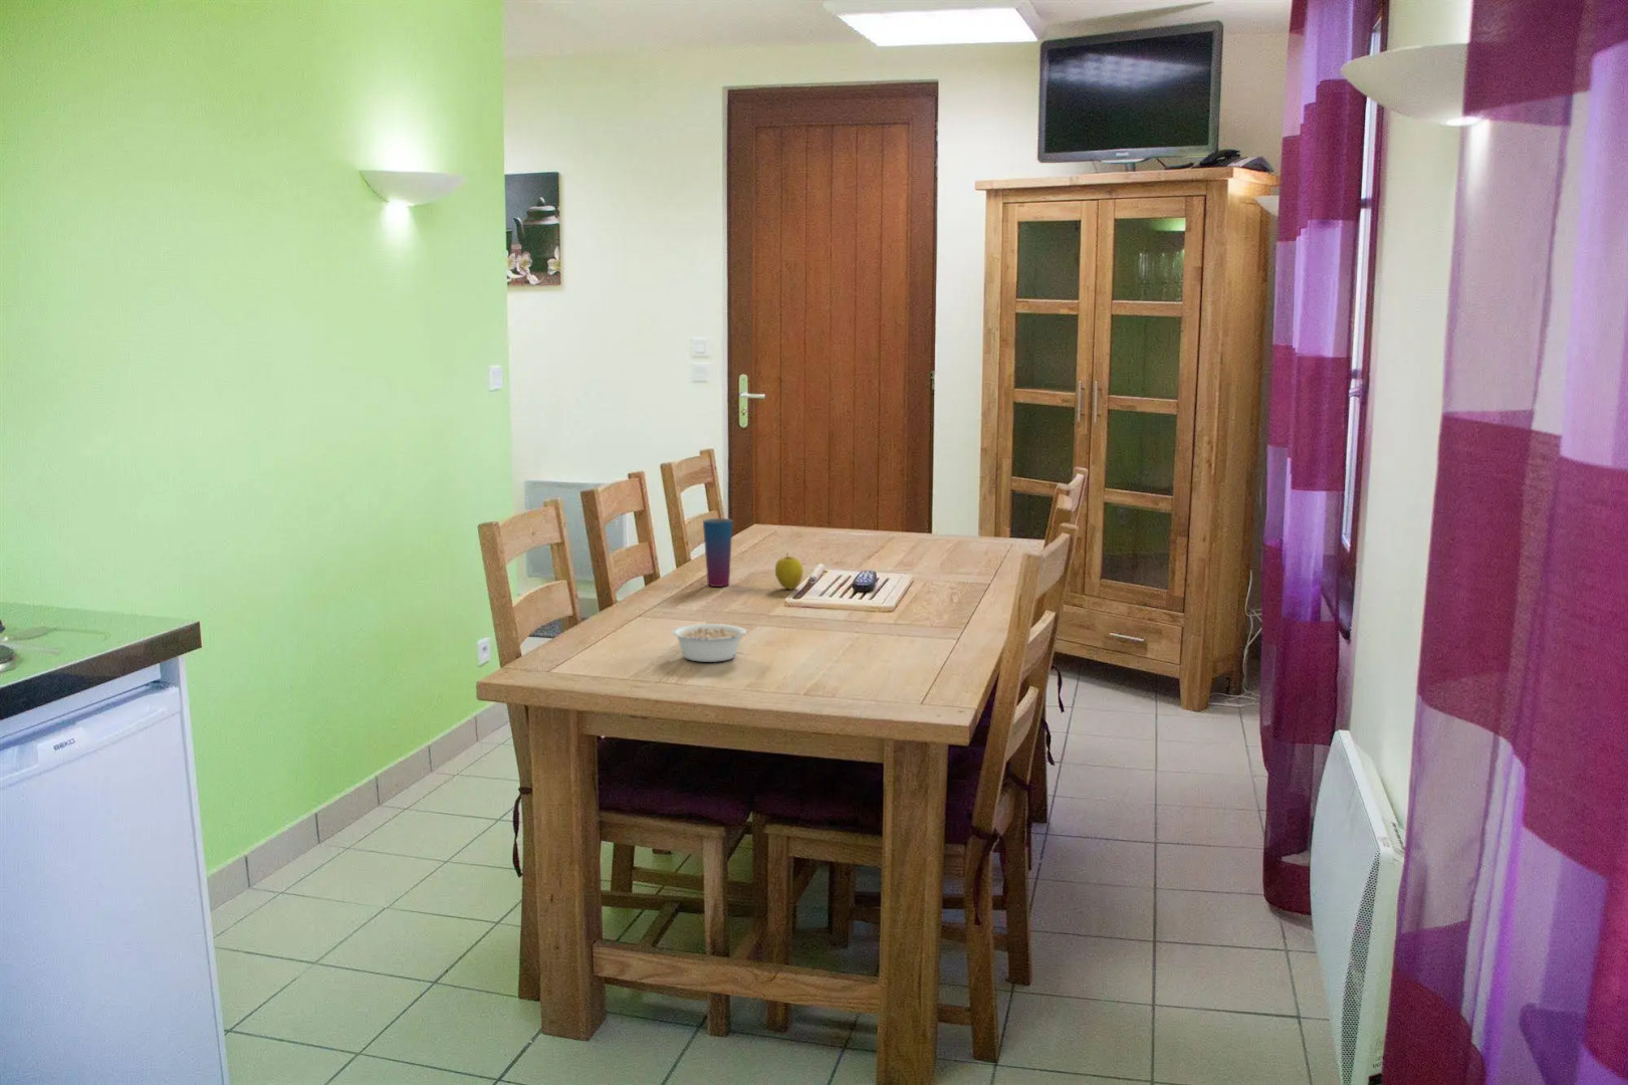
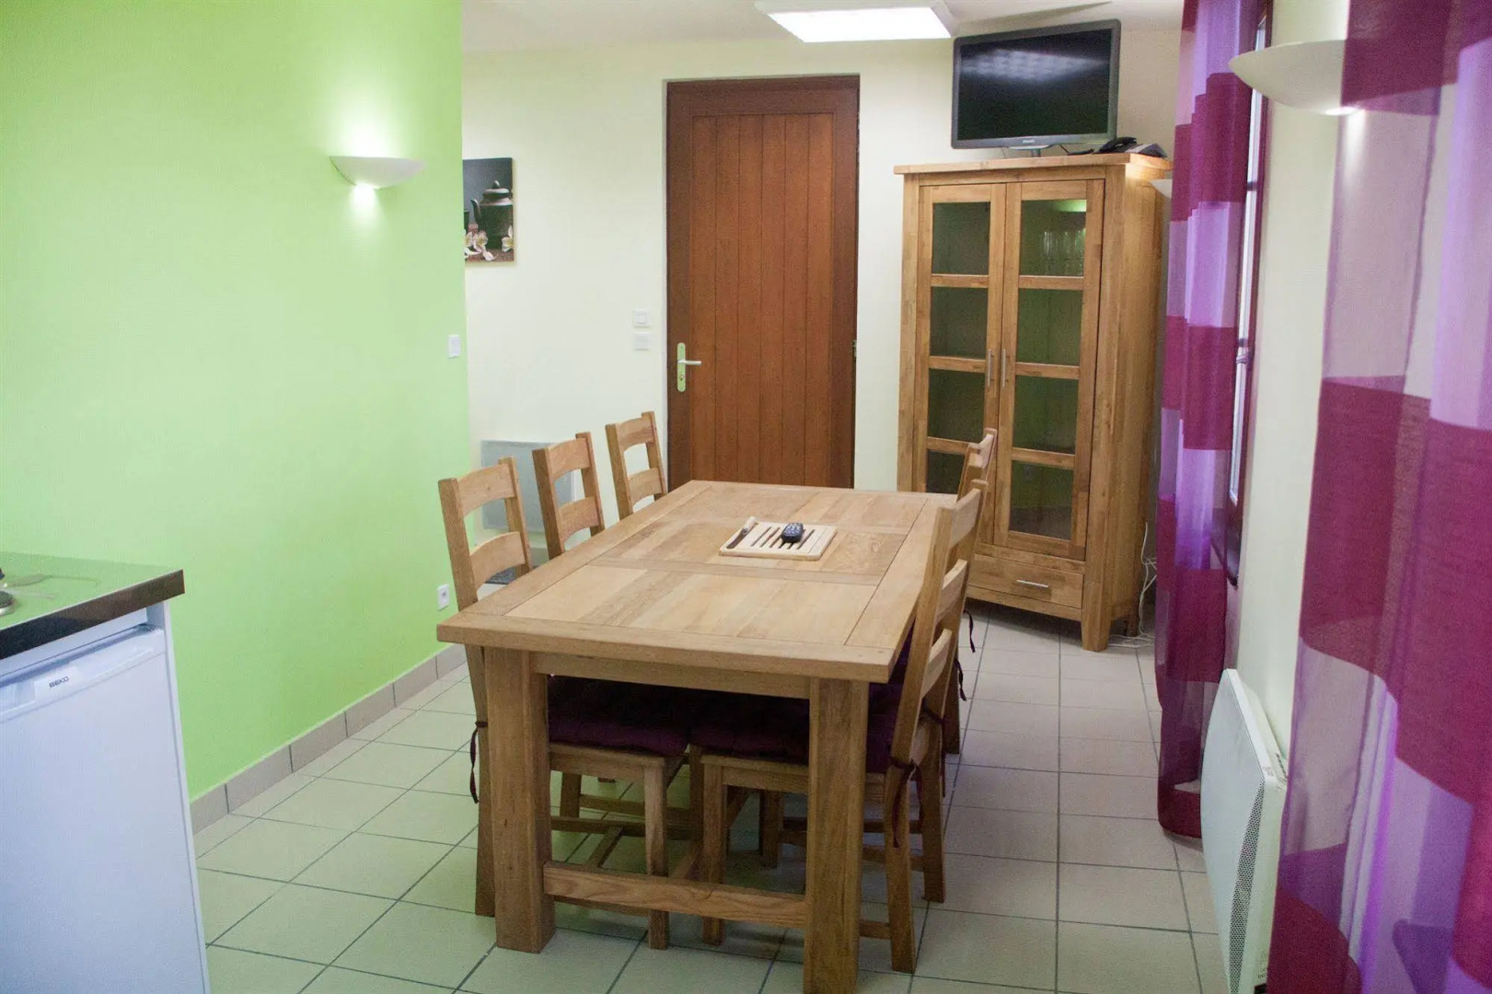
- legume [671,622,748,664]
- apple [775,551,805,590]
- cup [702,517,734,587]
